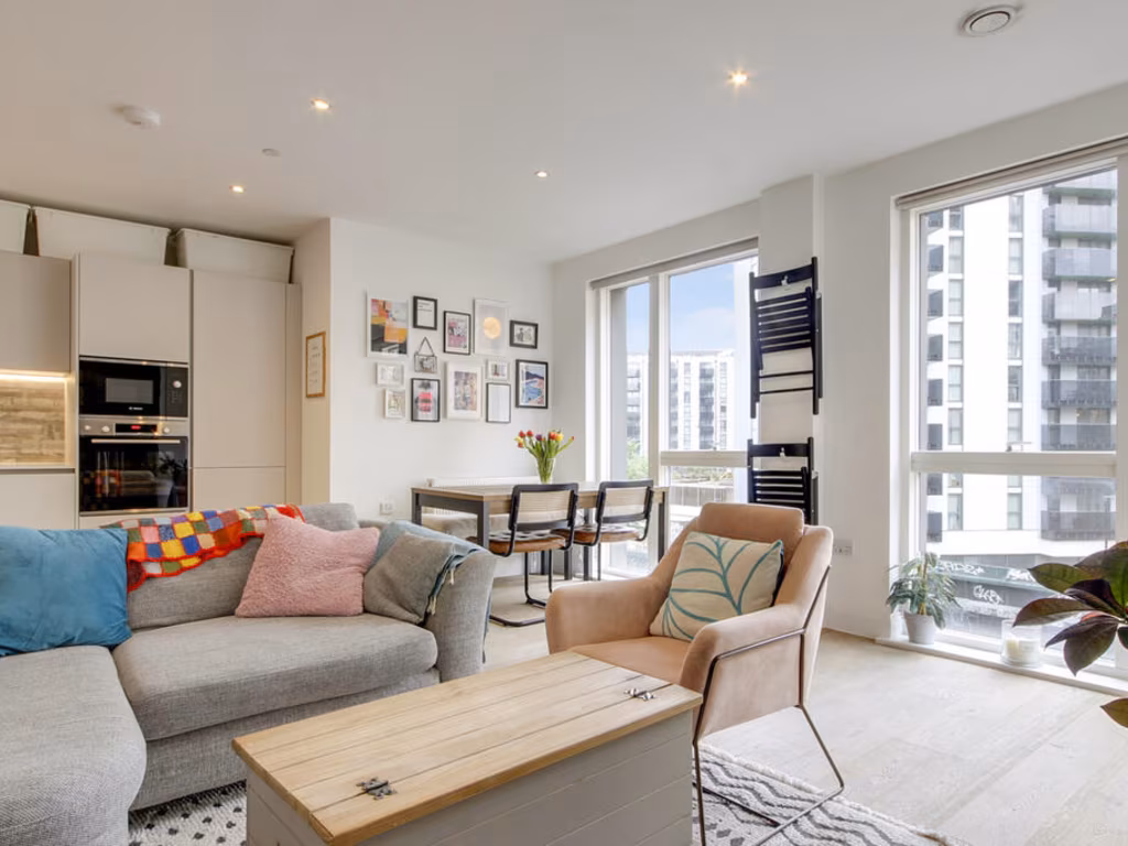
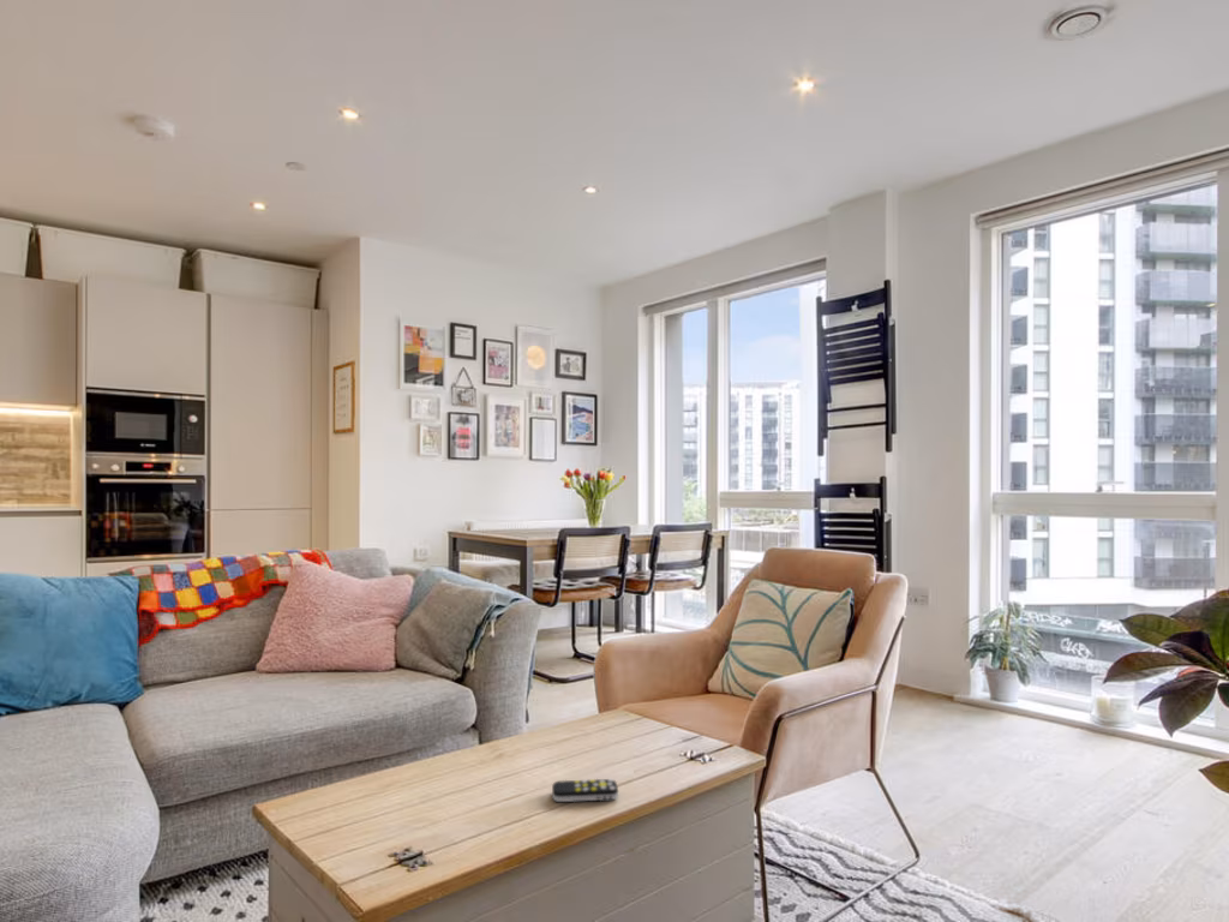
+ remote control [551,778,619,803]
